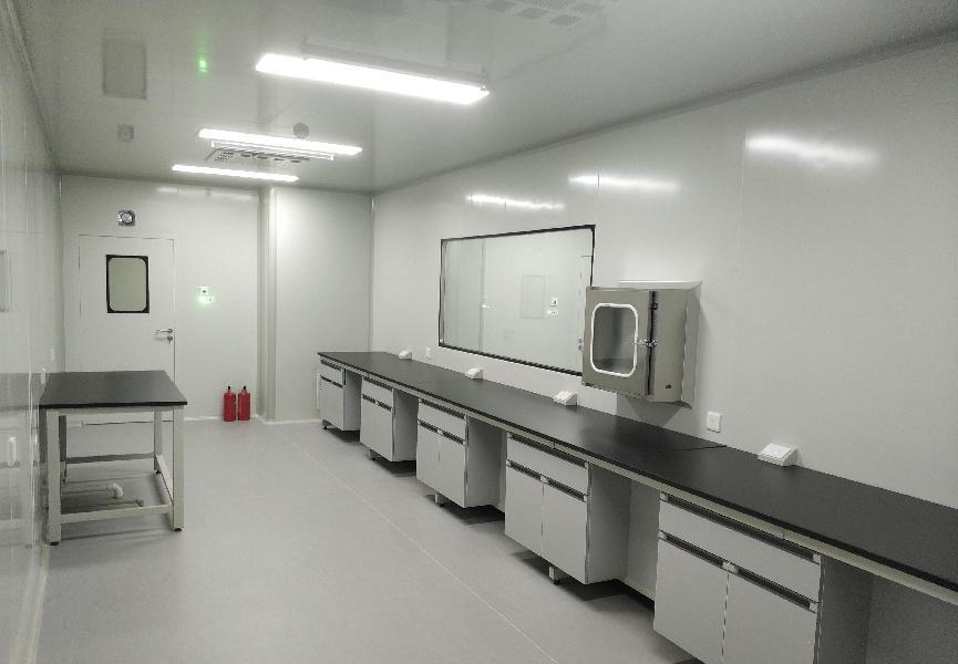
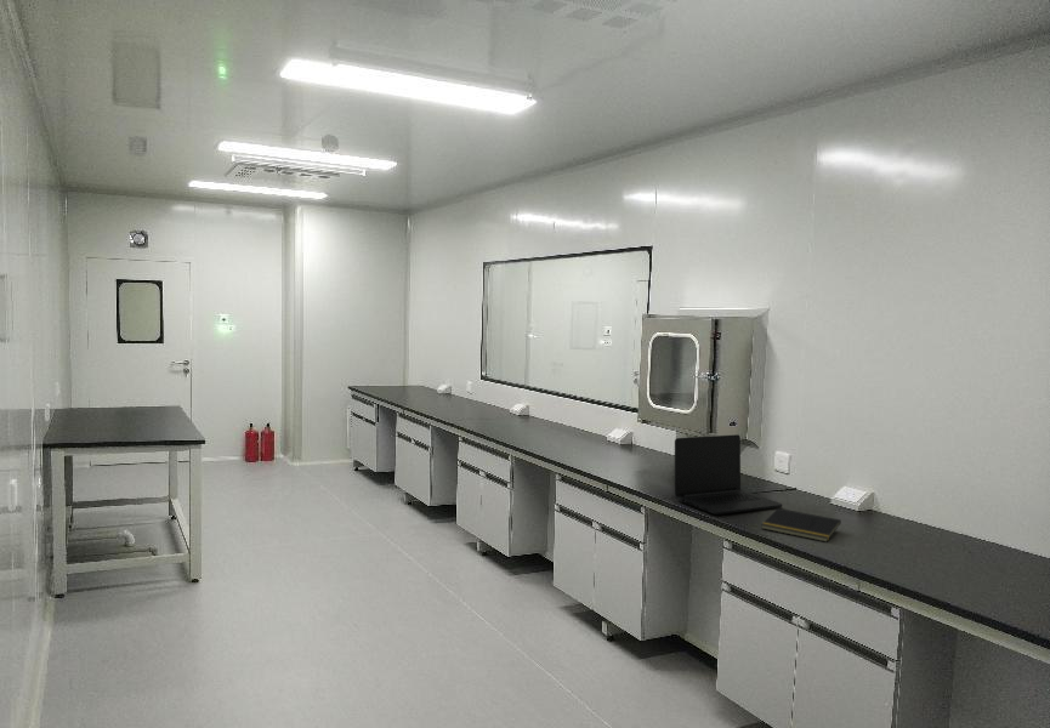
+ laptop [674,433,783,516]
+ notepad [760,507,842,544]
